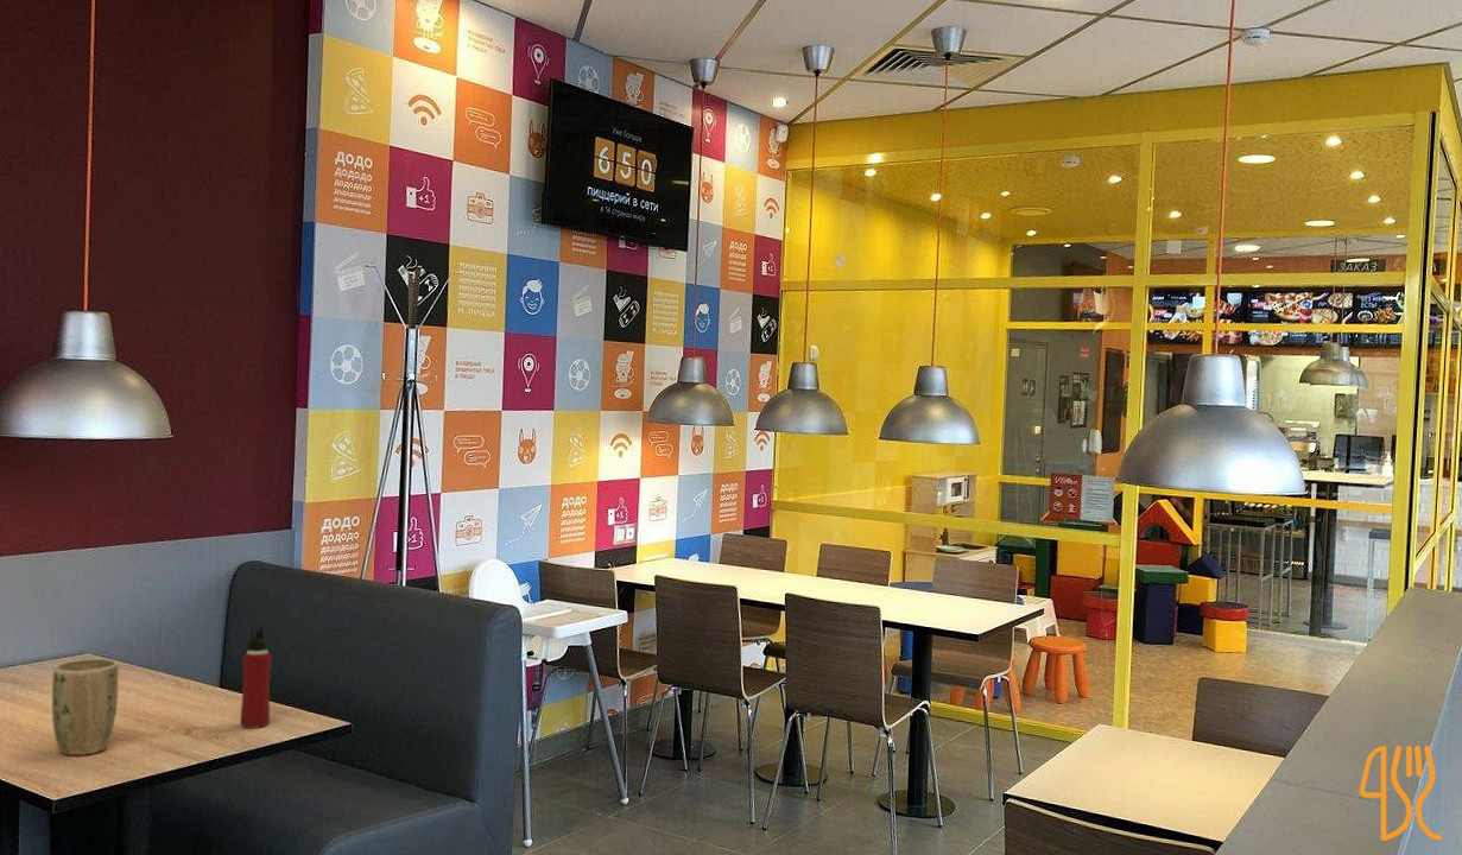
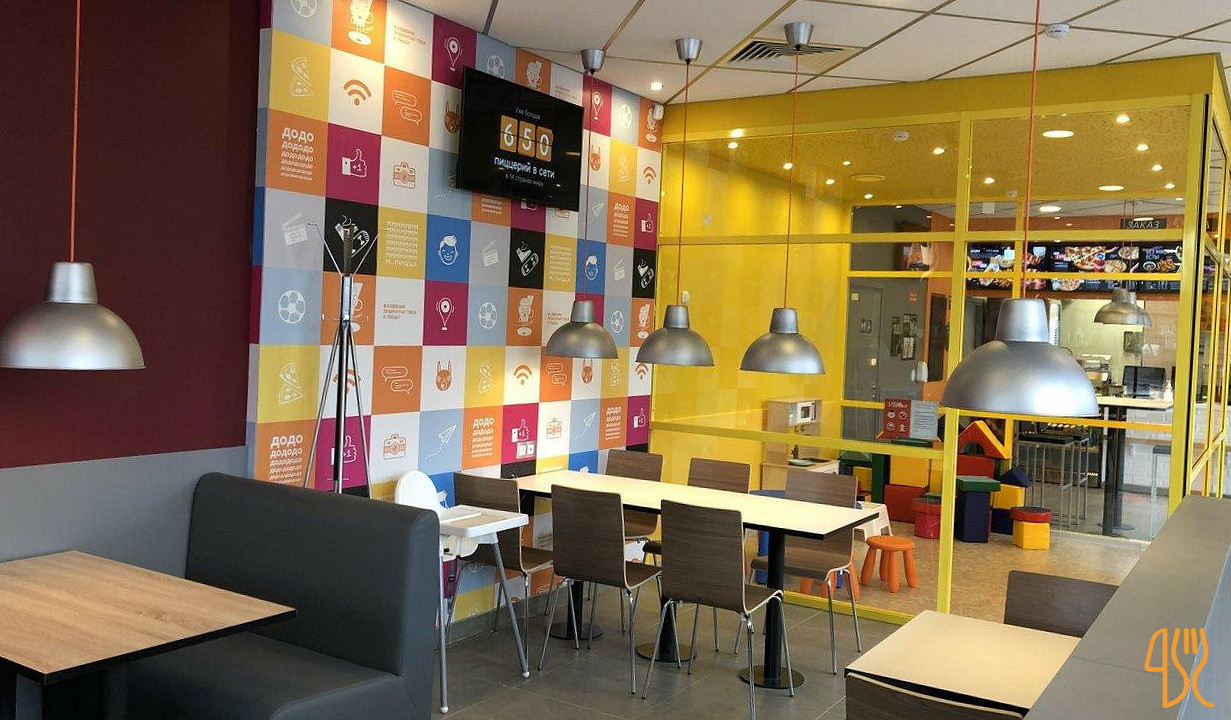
- plant pot [51,658,120,756]
- water bottle [240,625,272,729]
